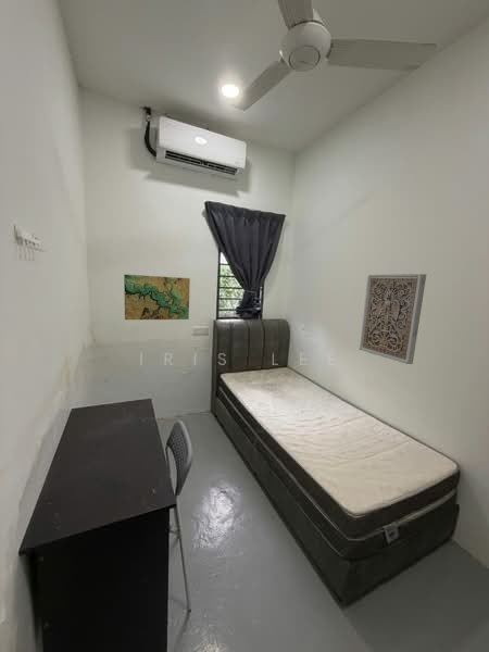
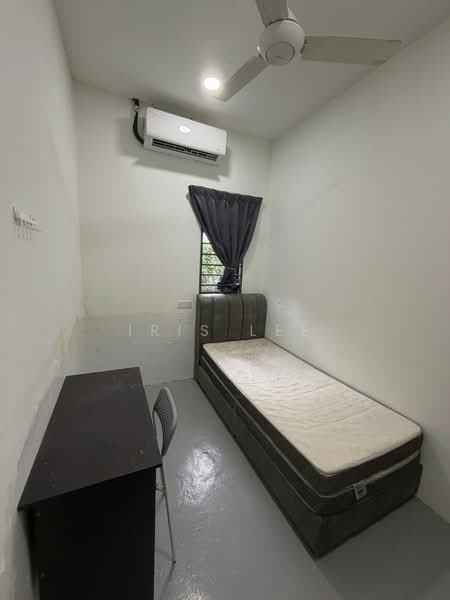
- topographic map [123,274,191,321]
- wall panel [359,273,427,365]
